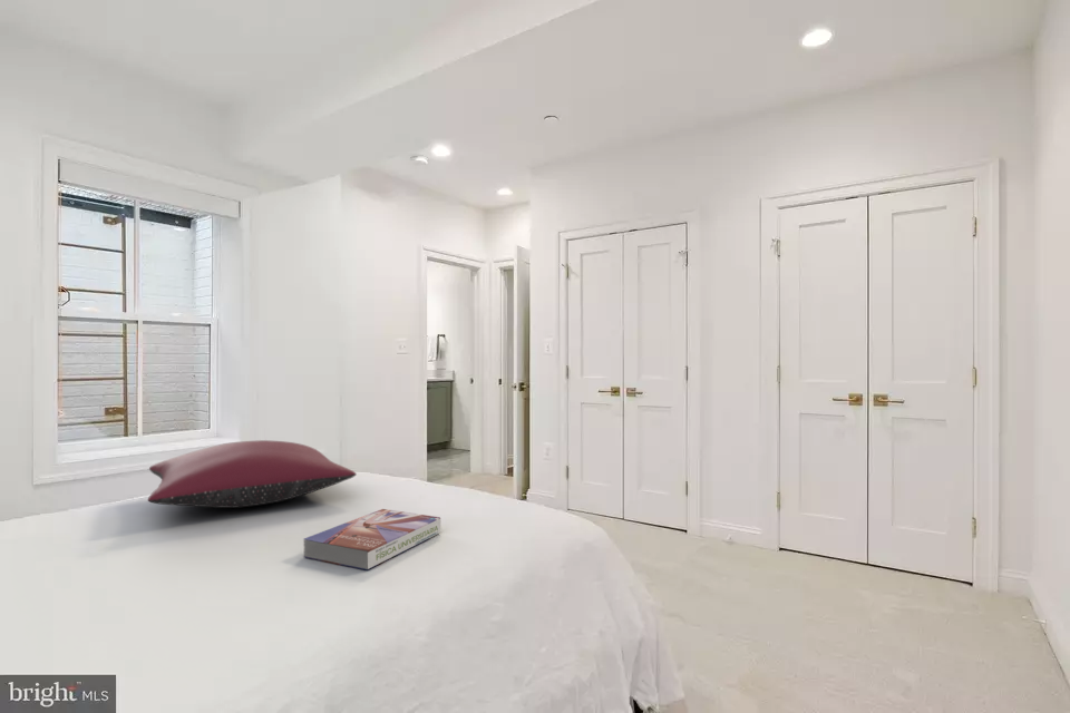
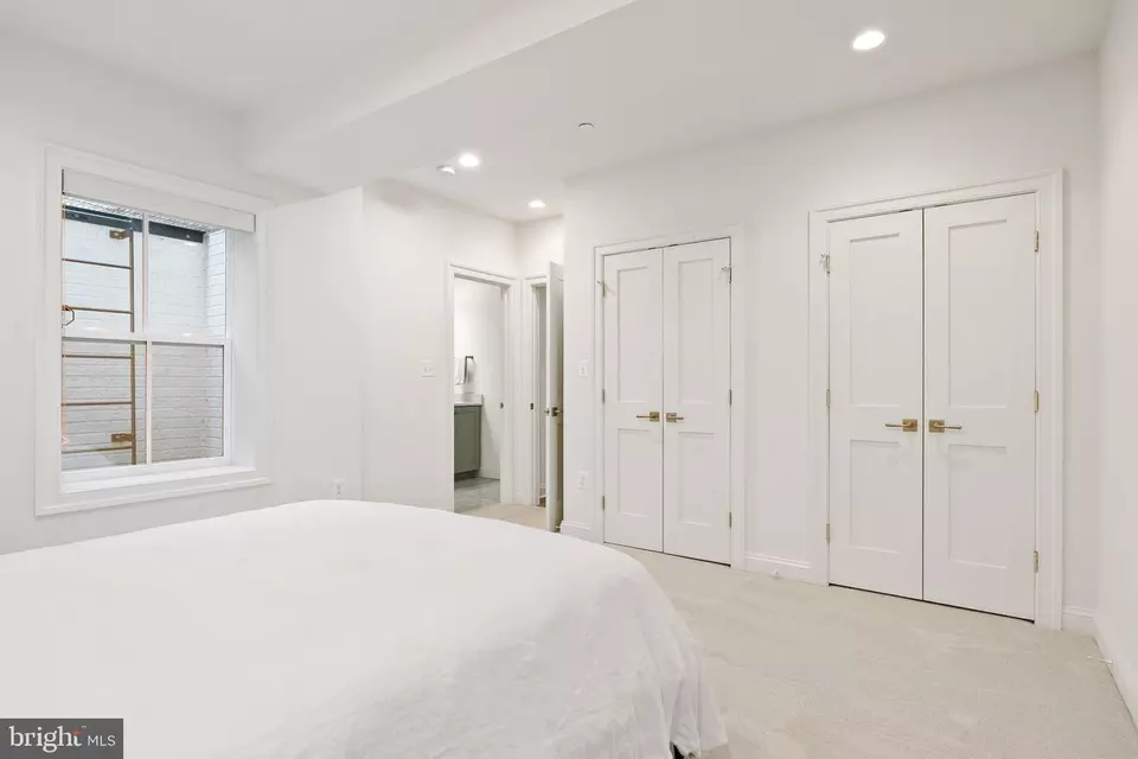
- pillow [147,439,358,509]
- textbook [302,508,441,572]
